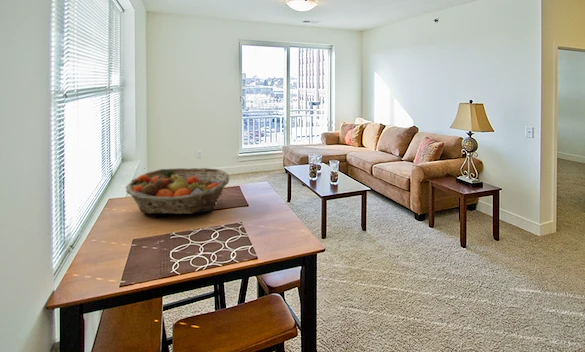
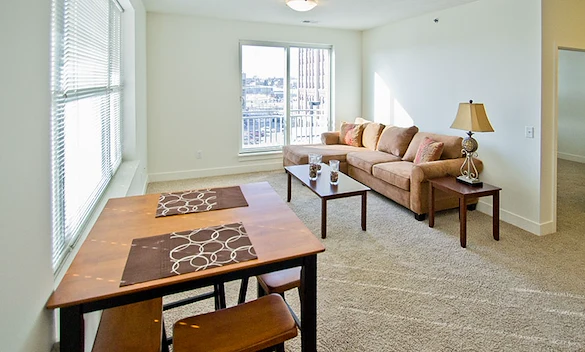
- fruit basket [125,167,231,215]
